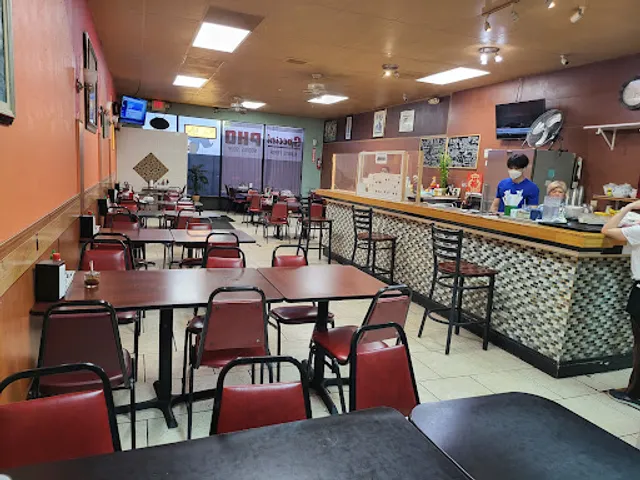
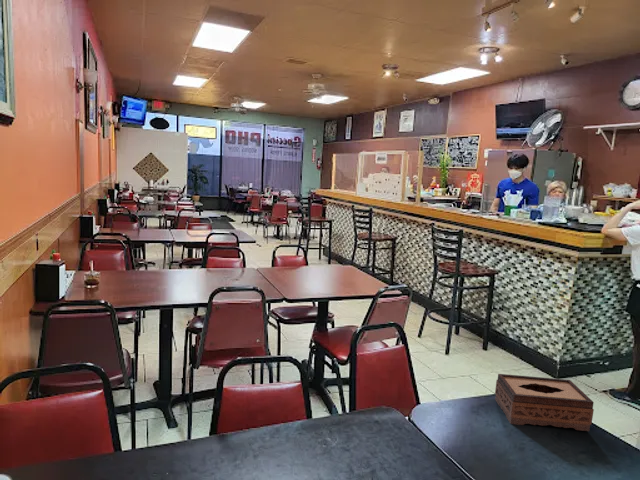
+ tissue box [494,373,595,432]
